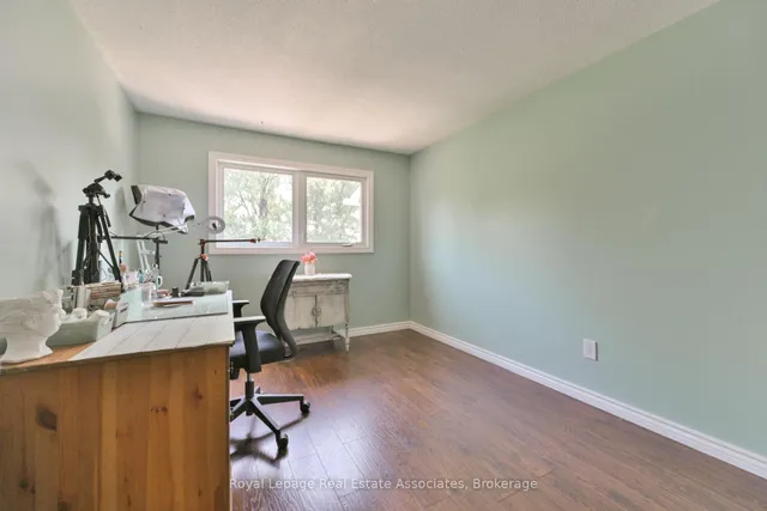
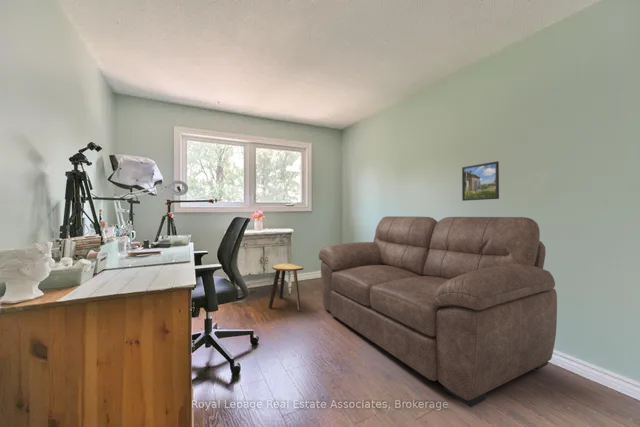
+ sofa [318,215,558,408]
+ stool [268,262,304,311]
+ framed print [461,160,500,202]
